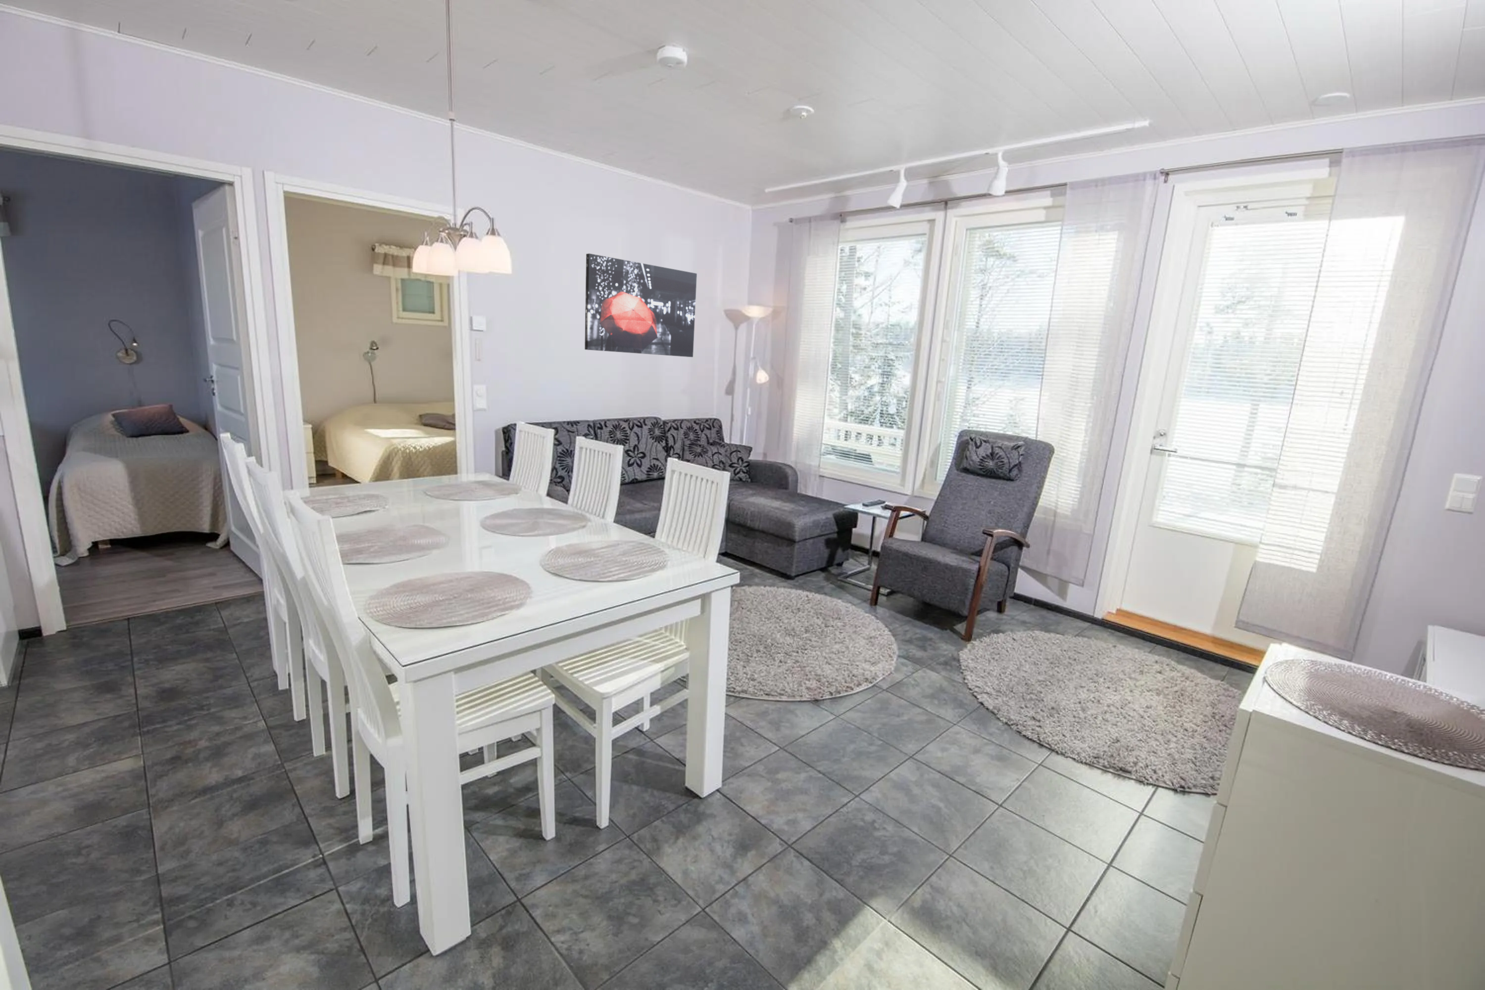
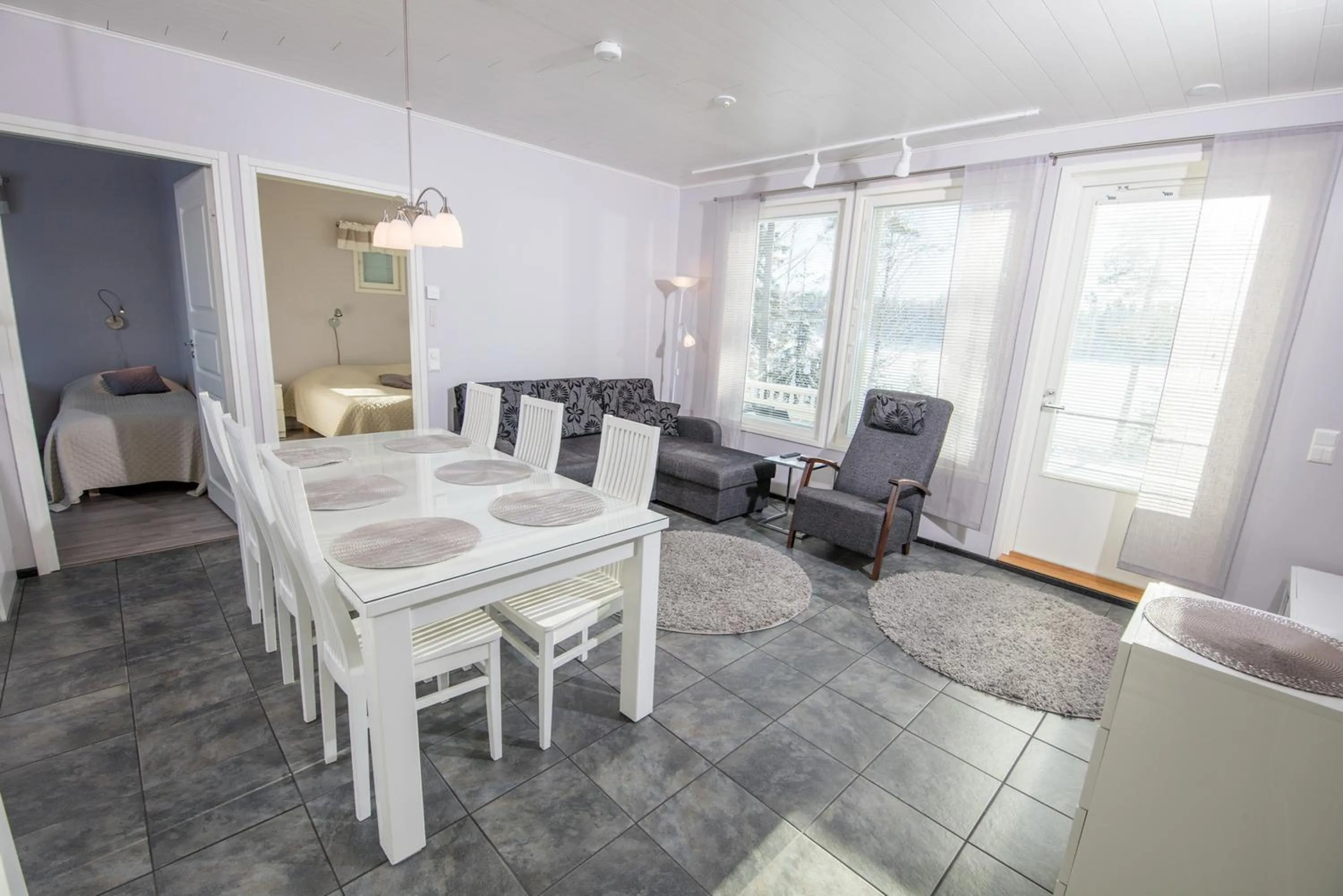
- wall art [584,253,698,358]
